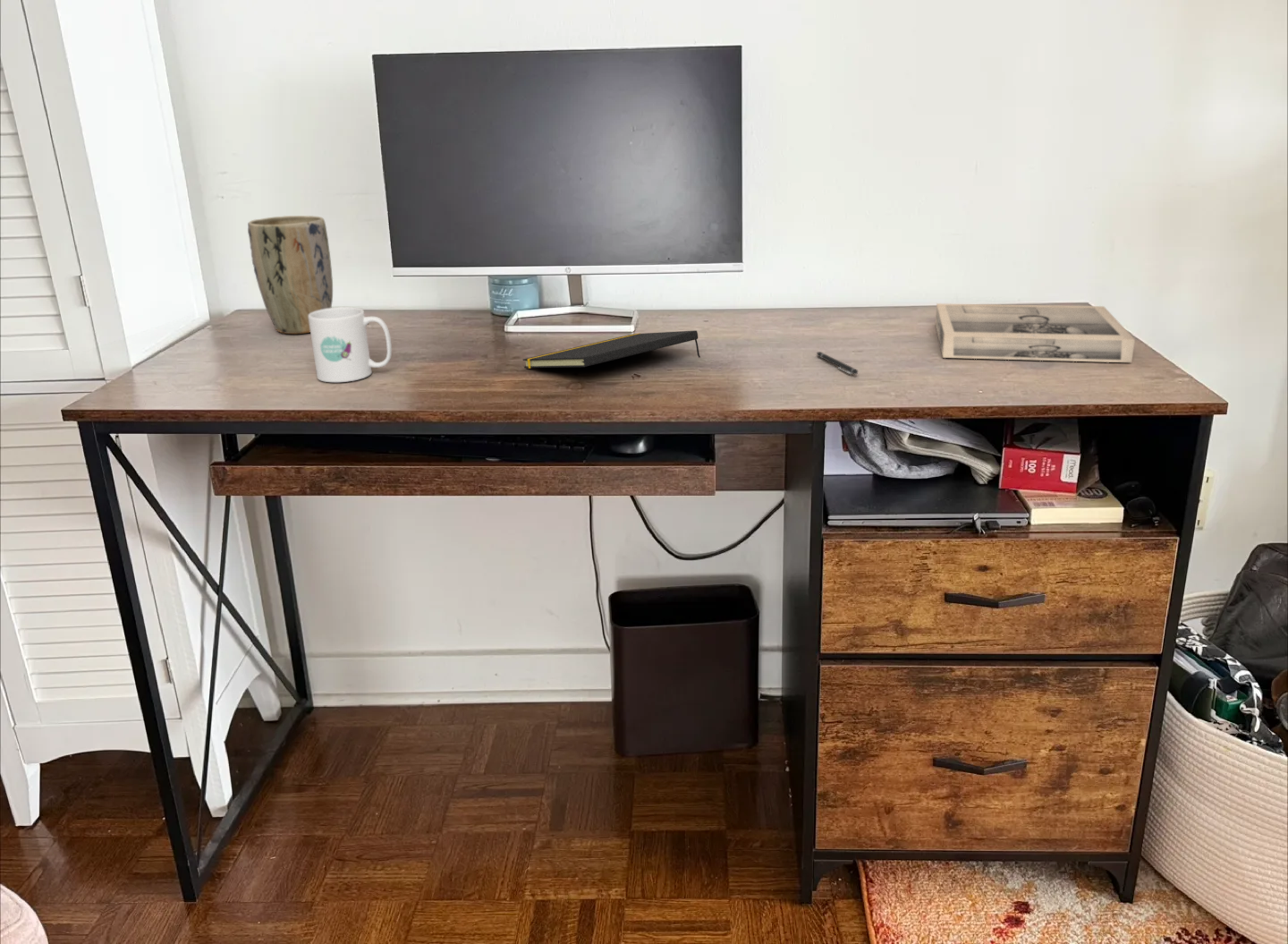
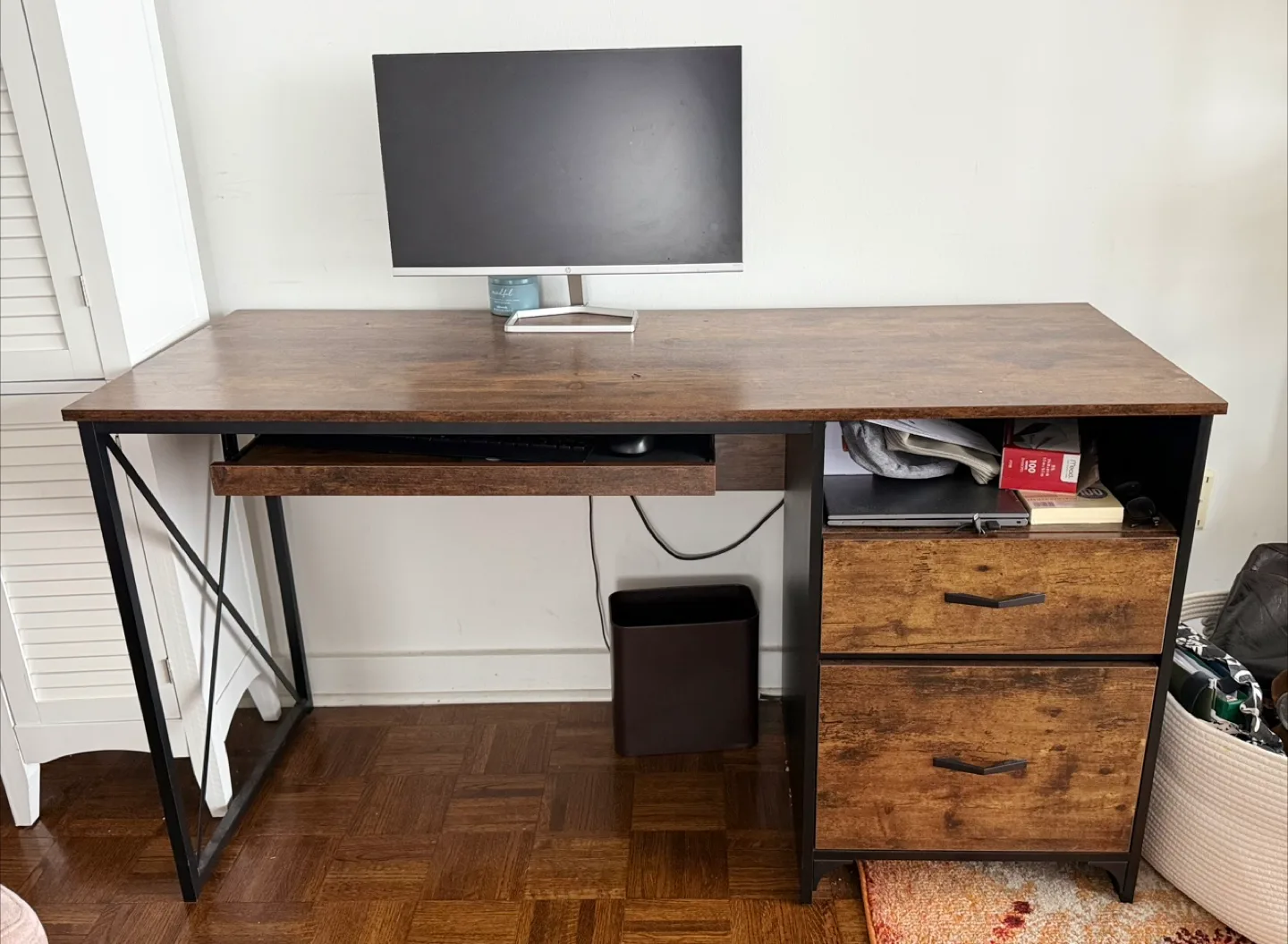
- plant pot [247,215,334,335]
- photo frame [934,302,1136,363]
- notepad [522,329,701,369]
- mug [309,306,393,383]
- pen [816,351,859,376]
